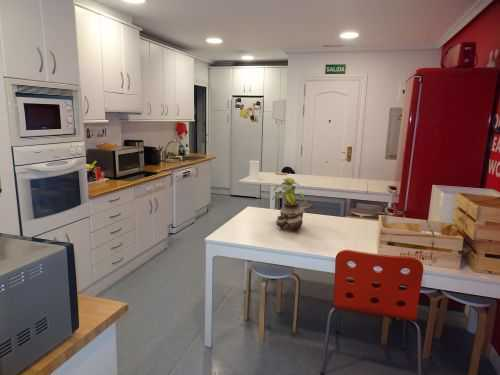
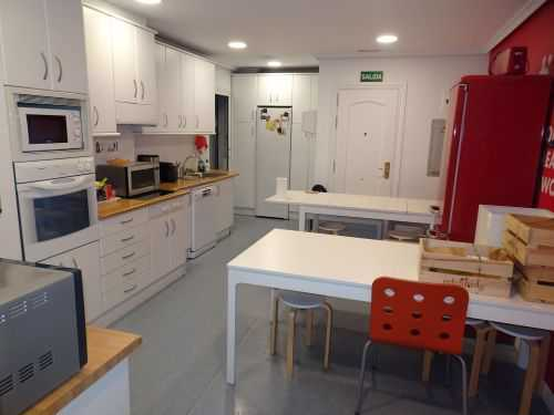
- potted plant [271,177,307,231]
